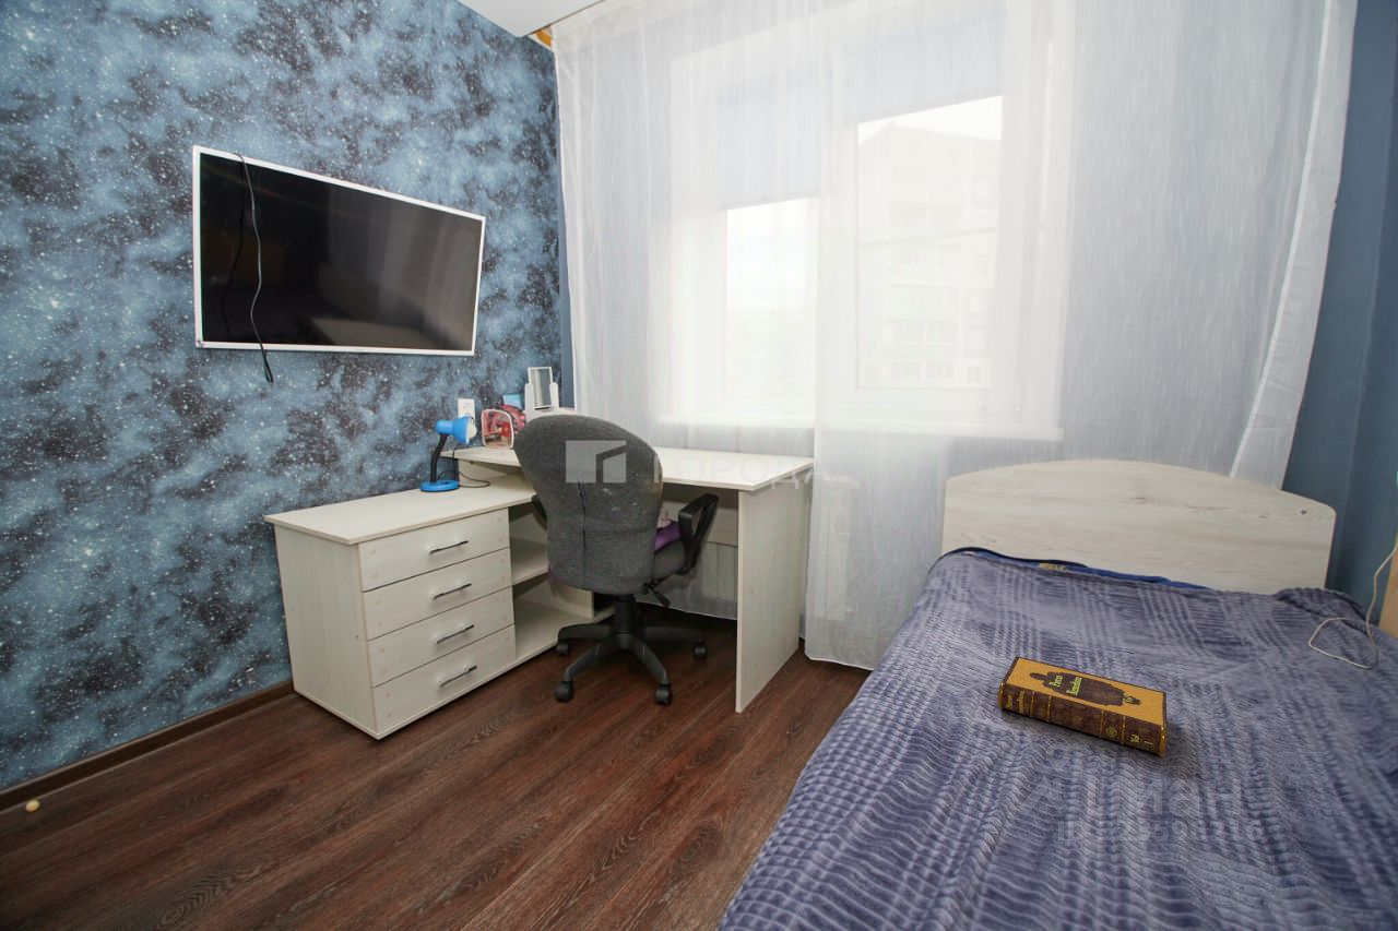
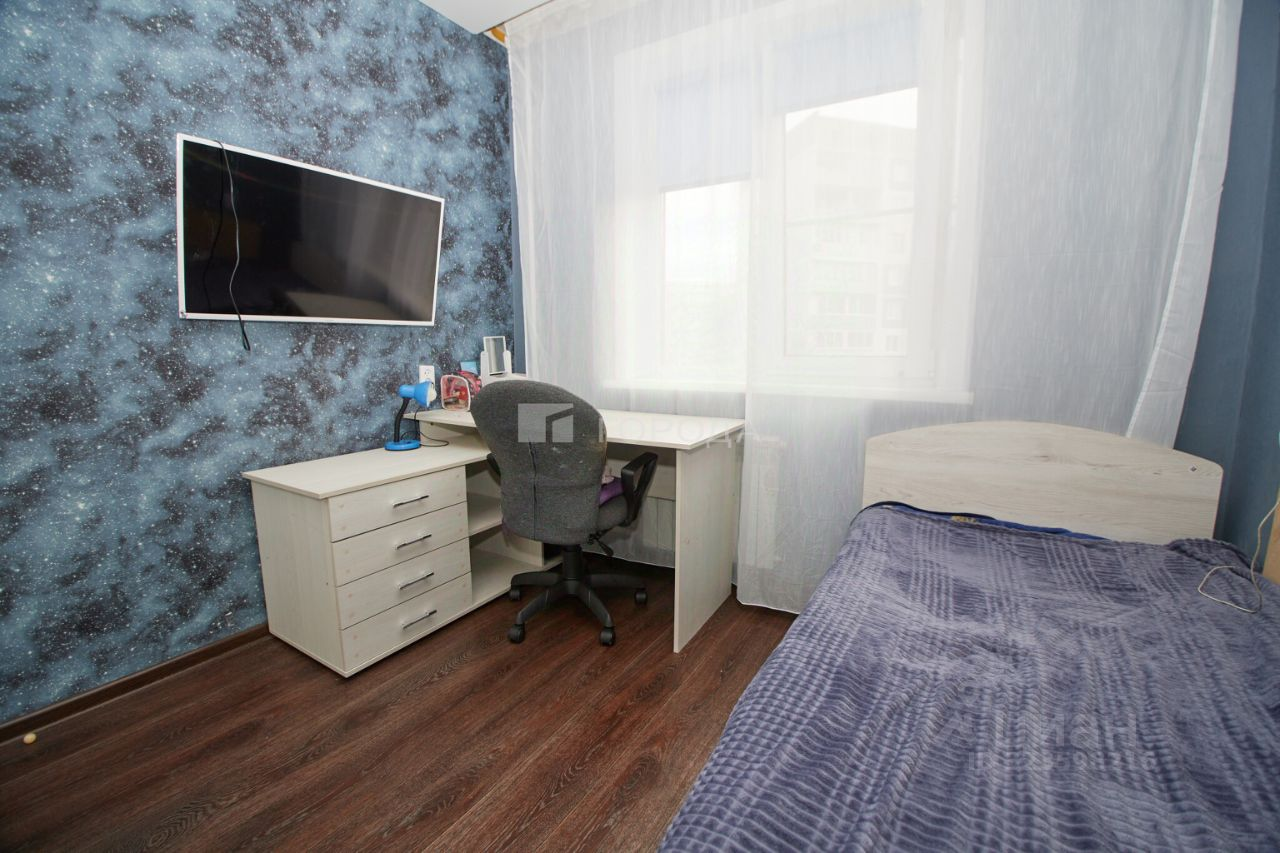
- hardback book [997,655,1168,757]
